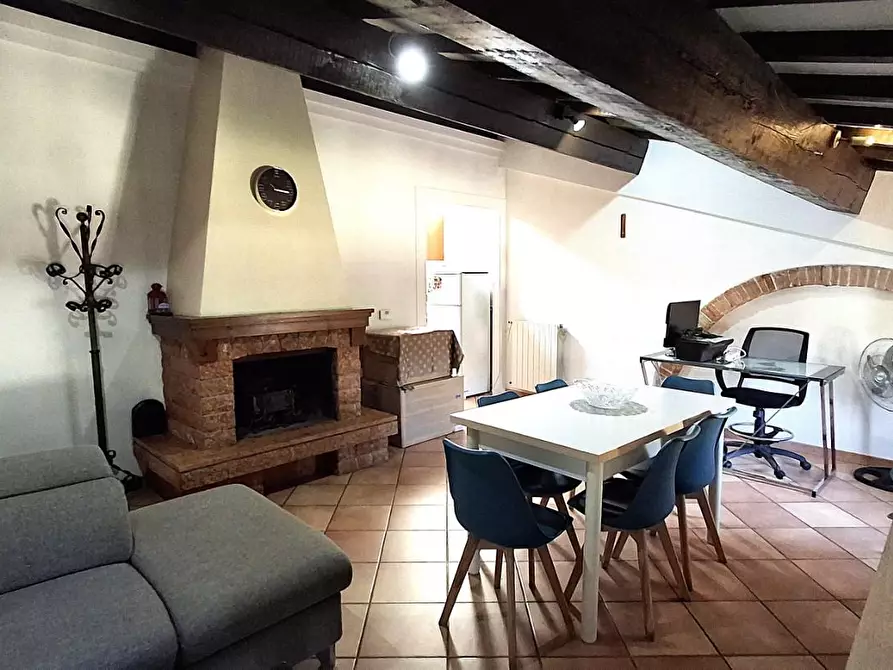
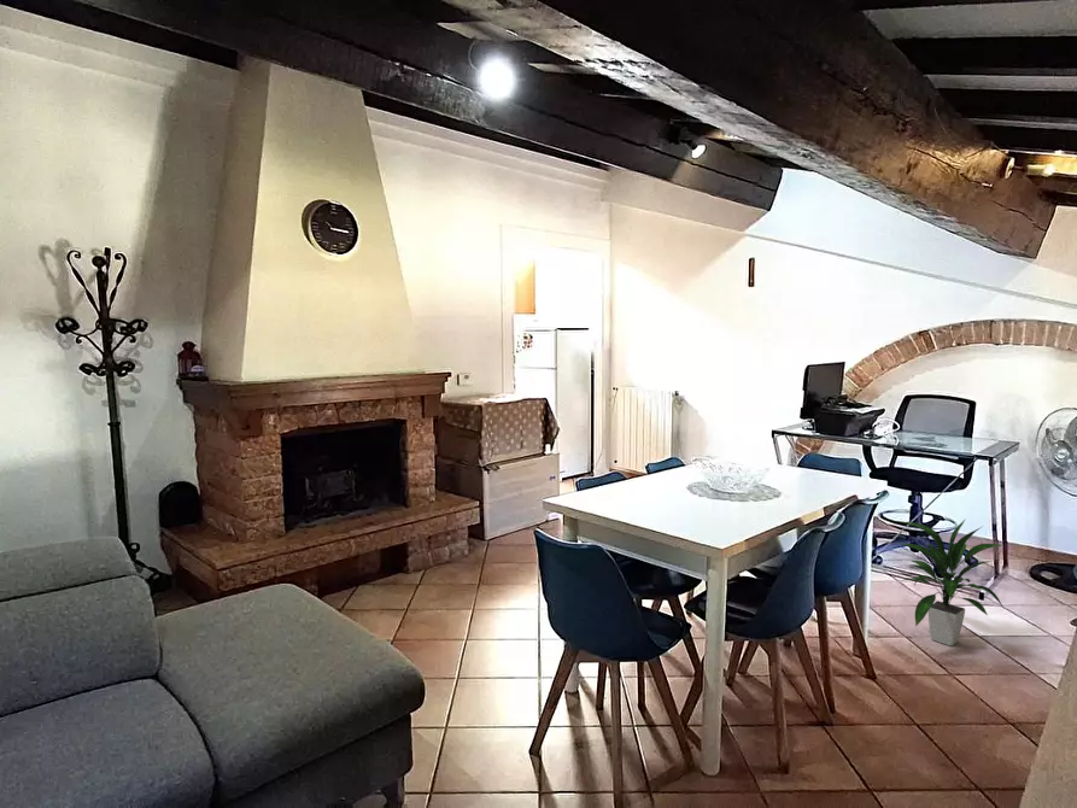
+ indoor plant [896,517,1006,648]
